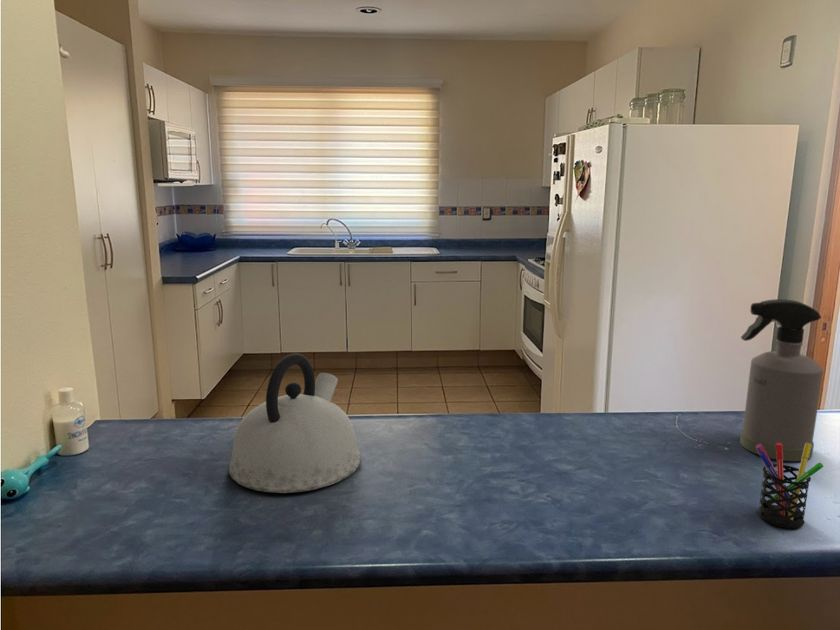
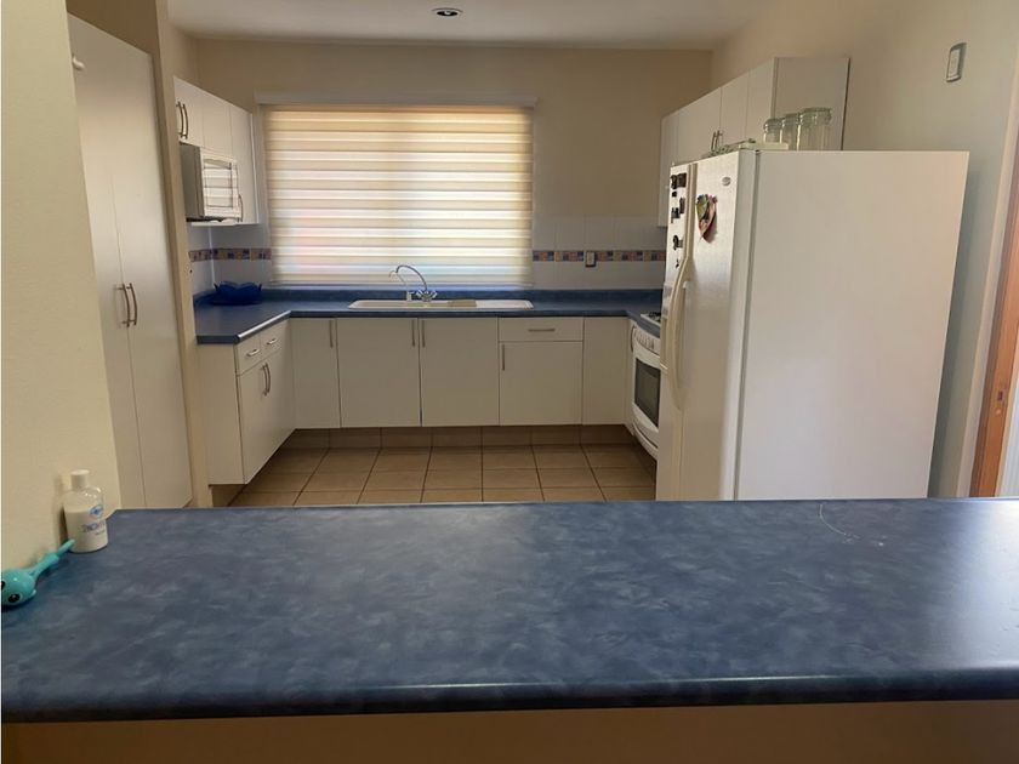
- pen holder [756,443,824,529]
- spray bottle [739,298,824,462]
- kettle [228,352,362,494]
